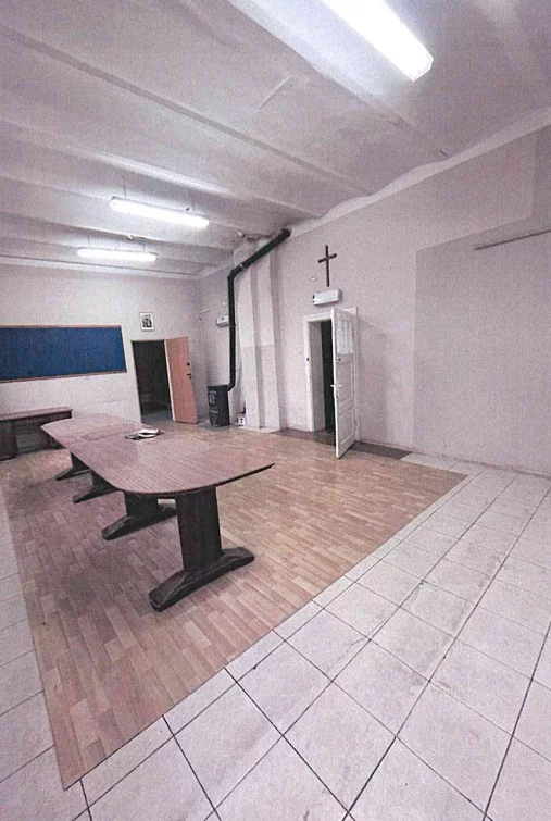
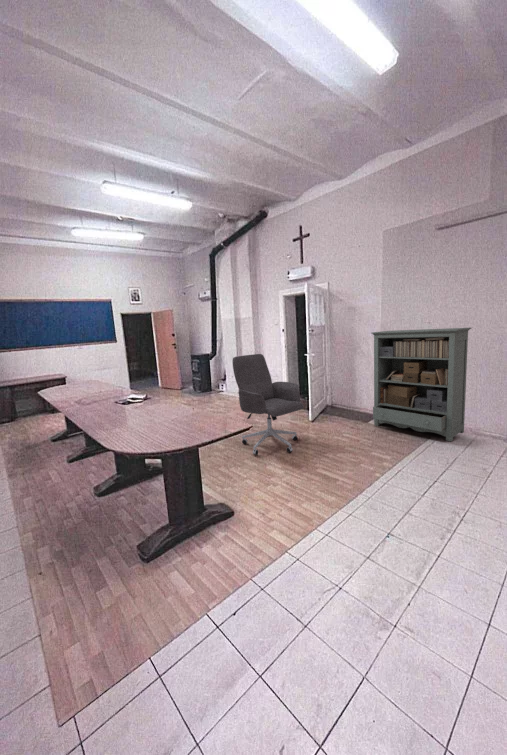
+ bookshelf [370,327,472,442]
+ office chair [231,353,305,456]
